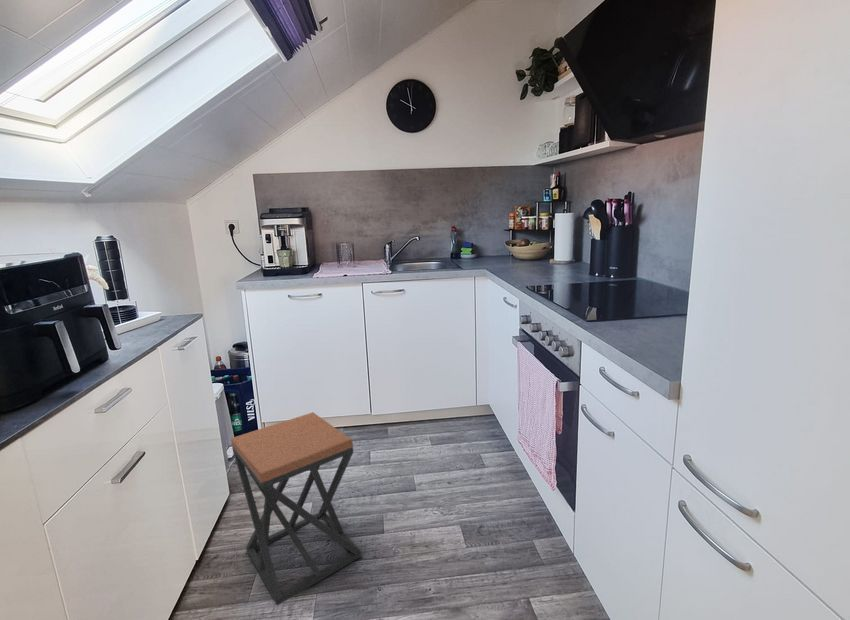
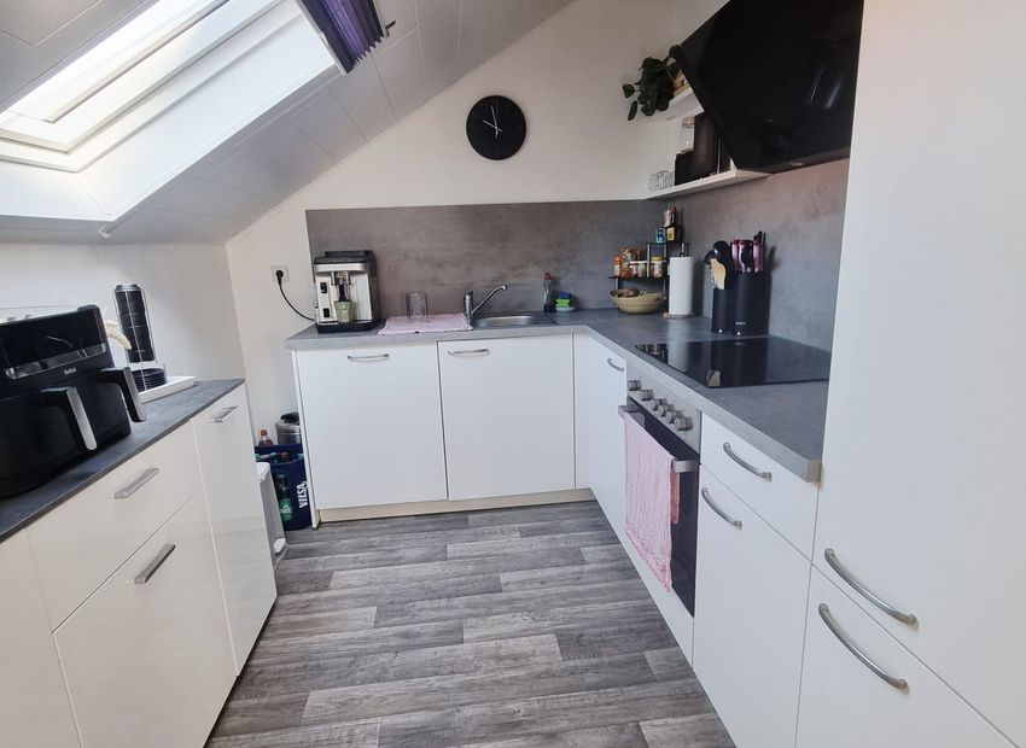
- stool [230,411,363,606]
